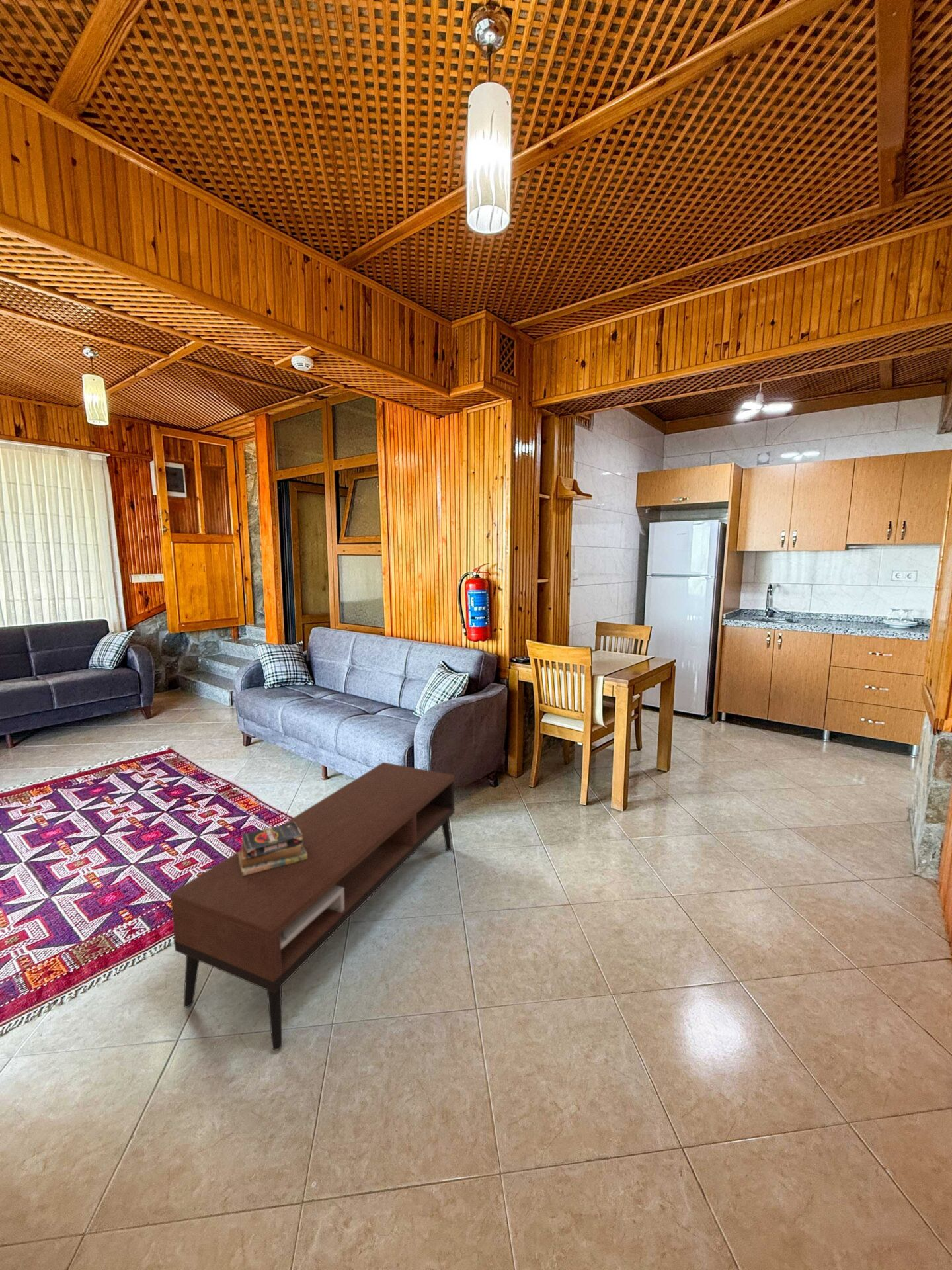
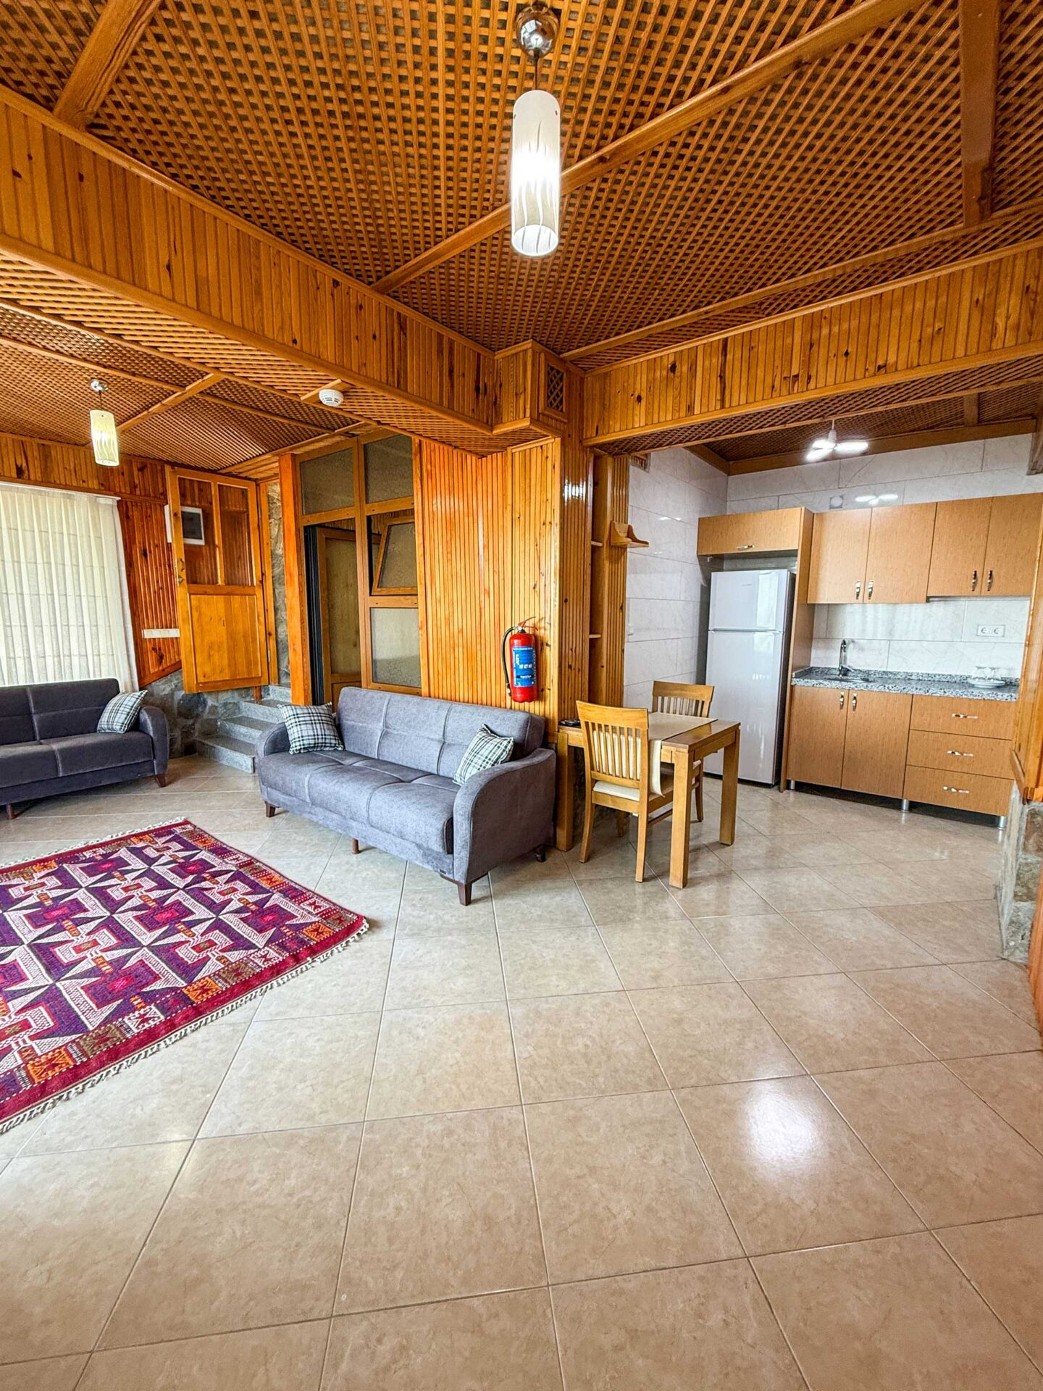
- coffee table [170,761,455,1051]
- books [238,822,307,876]
